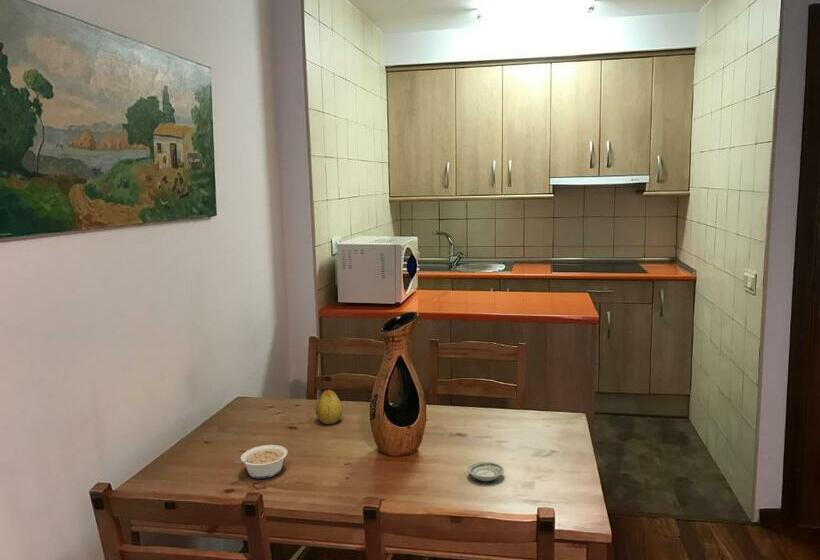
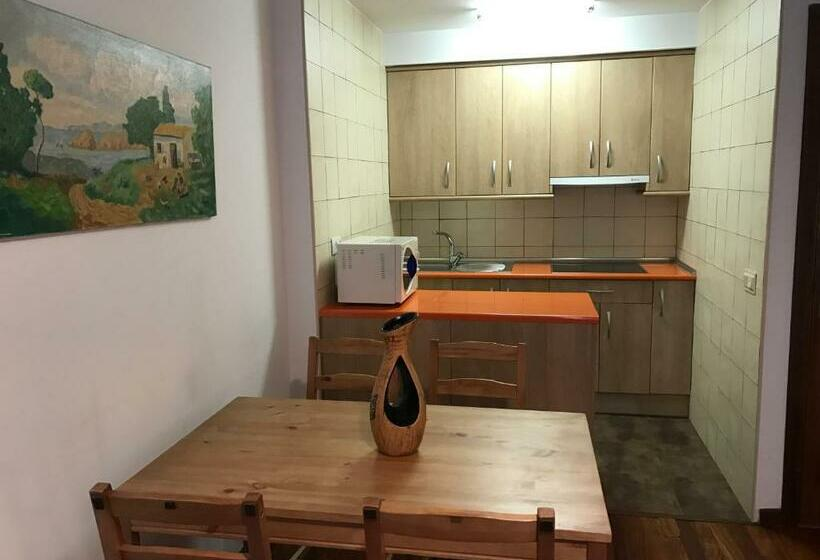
- fruit [314,383,344,425]
- saucer [466,460,505,482]
- legume [233,444,289,479]
